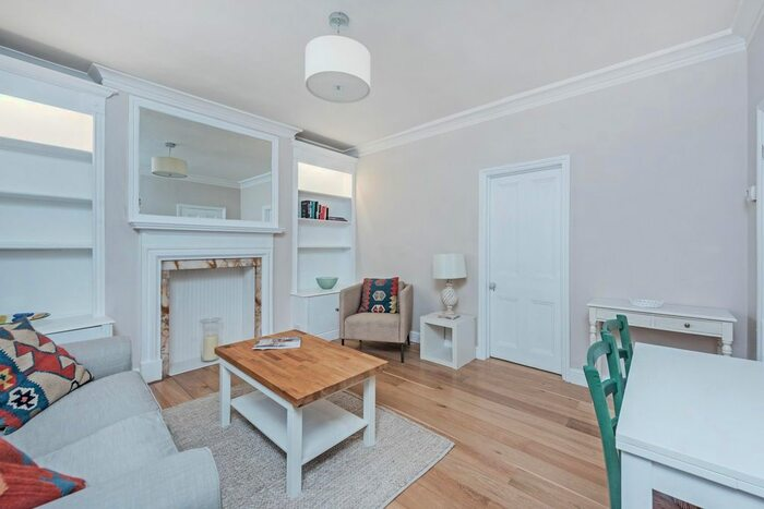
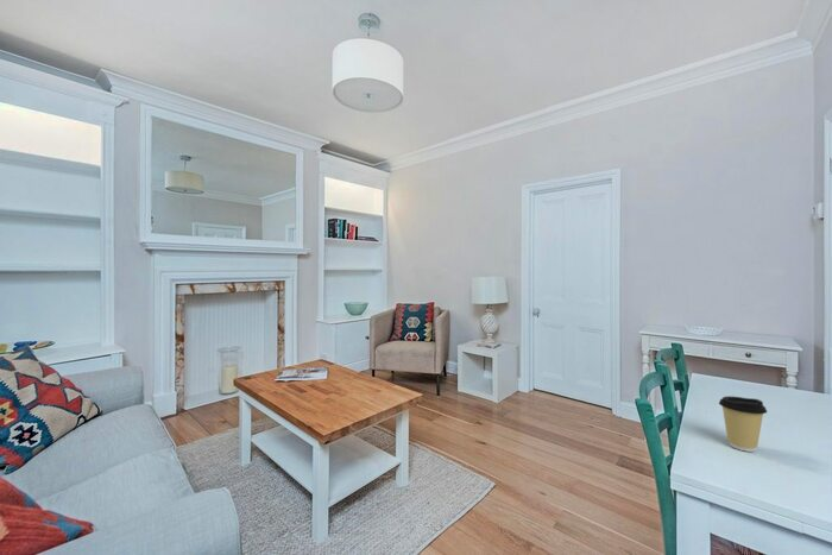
+ coffee cup [718,396,768,453]
